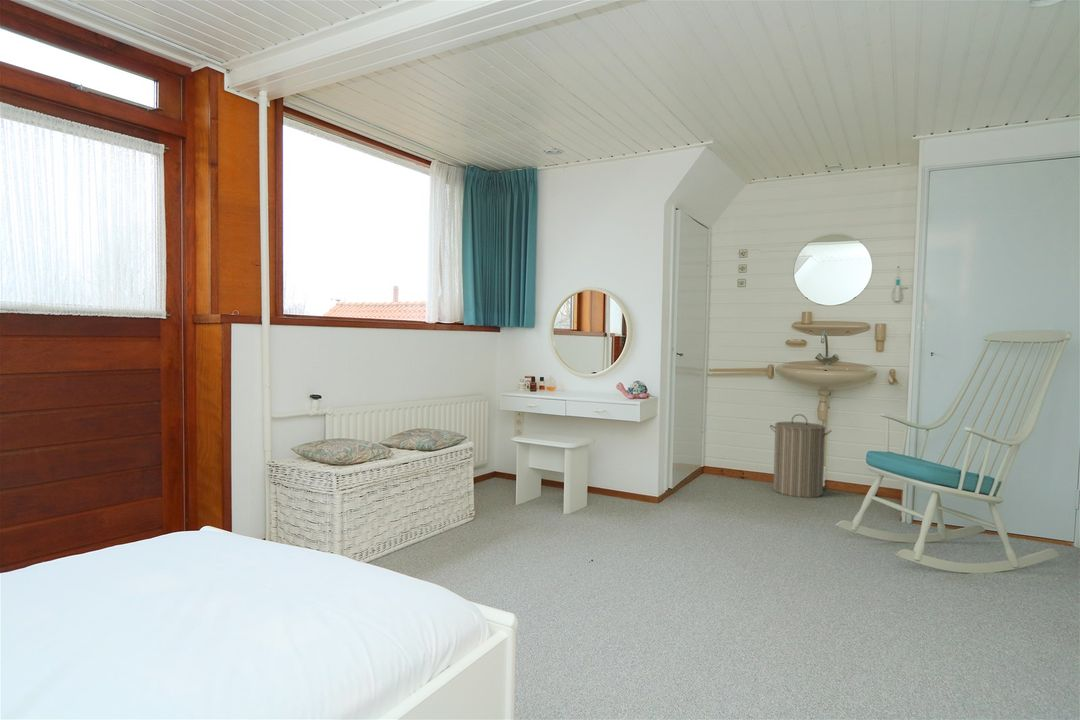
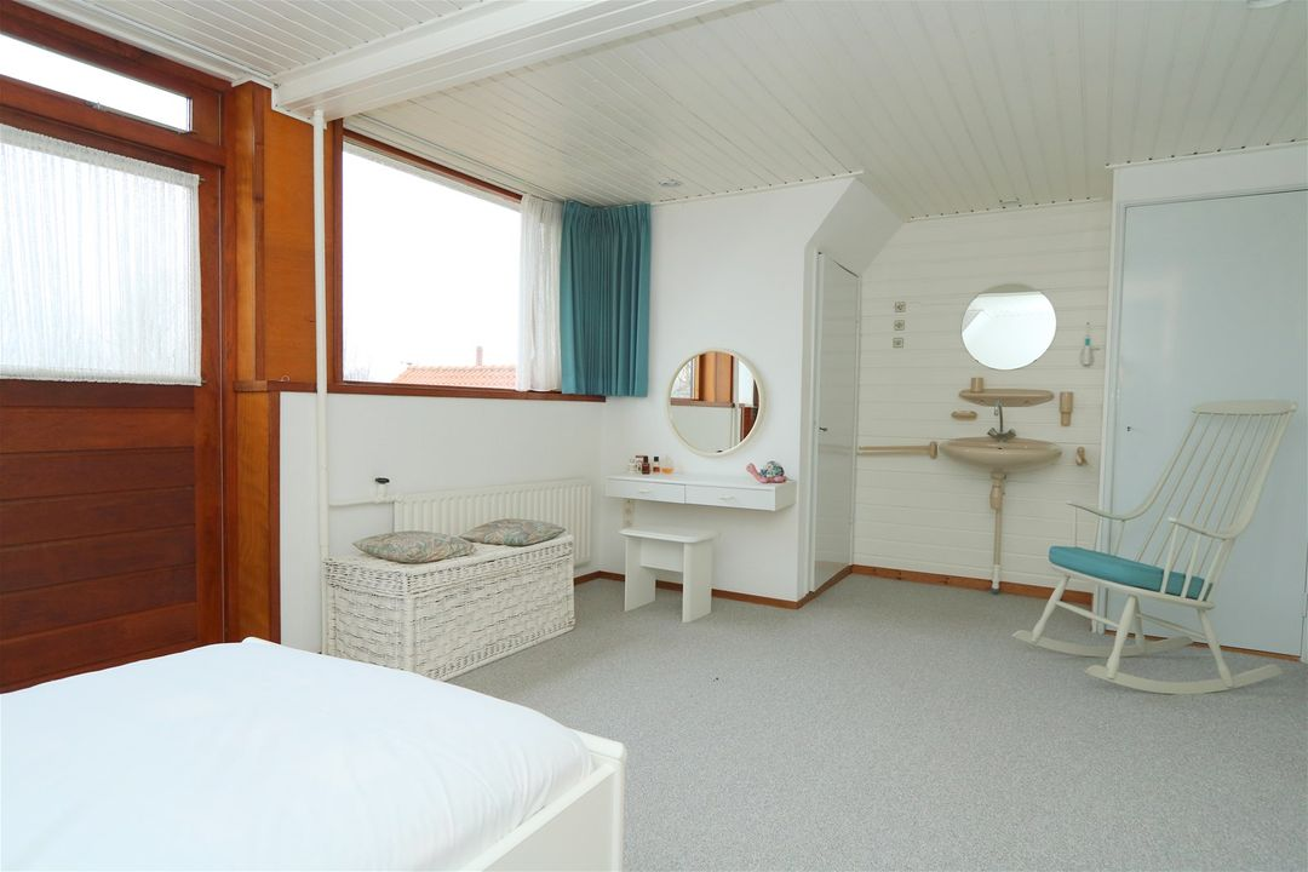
- laundry hamper [769,413,833,499]
